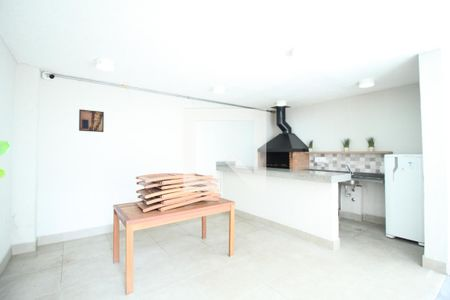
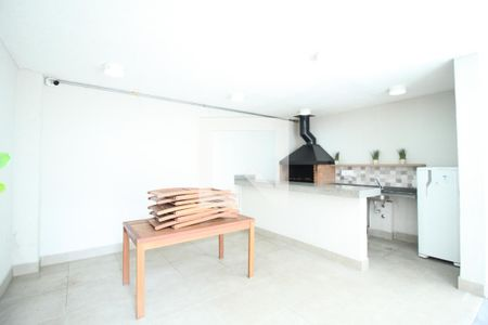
- wall art [78,108,105,133]
